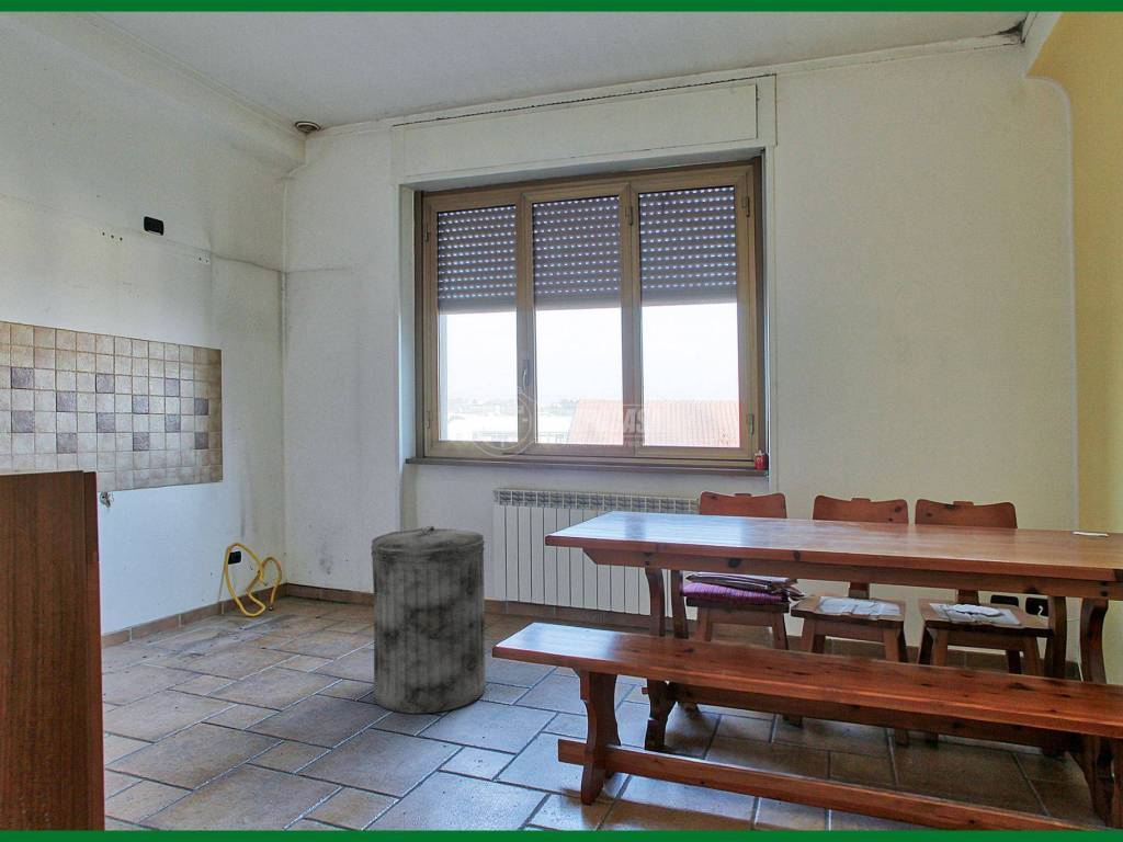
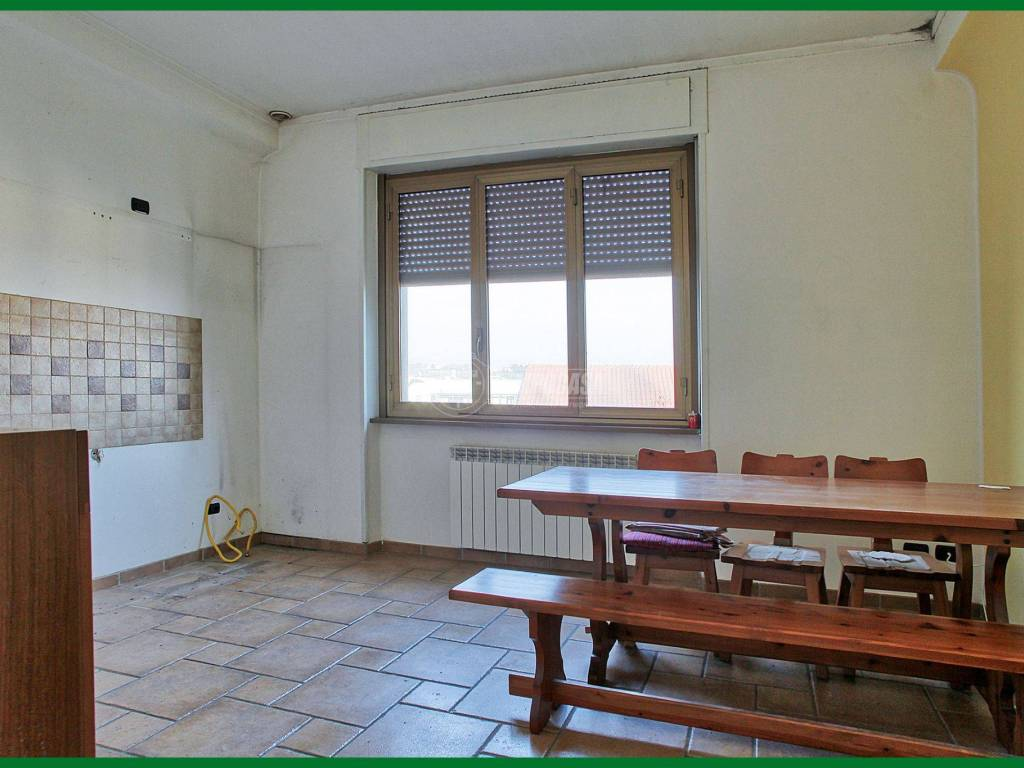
- trash can [370,525,487,715]
